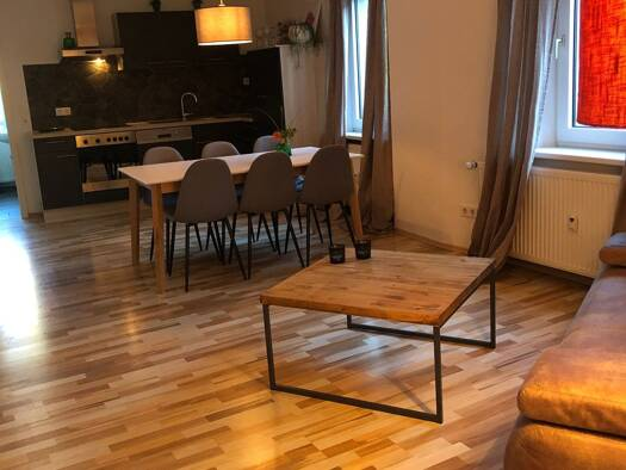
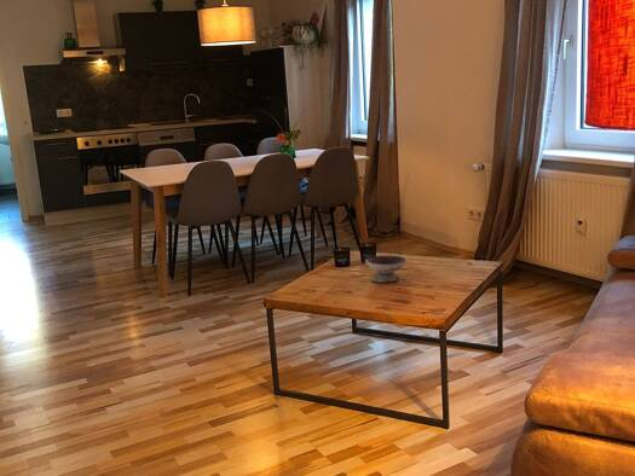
+ bowl [364,254,408,283]
